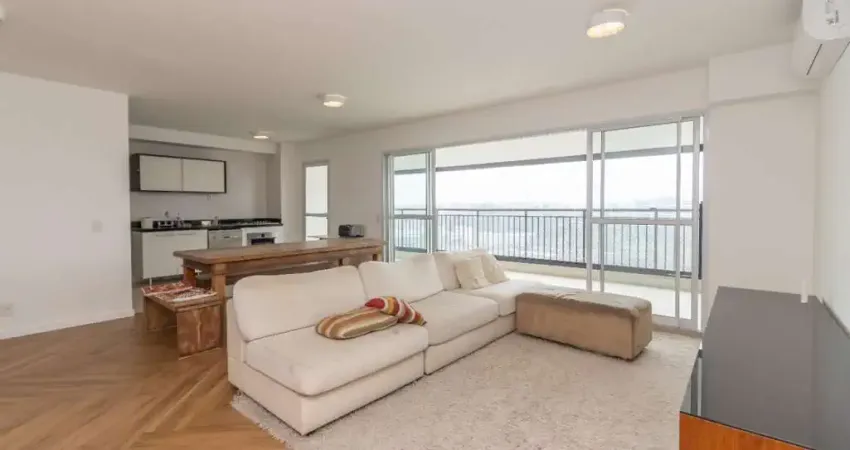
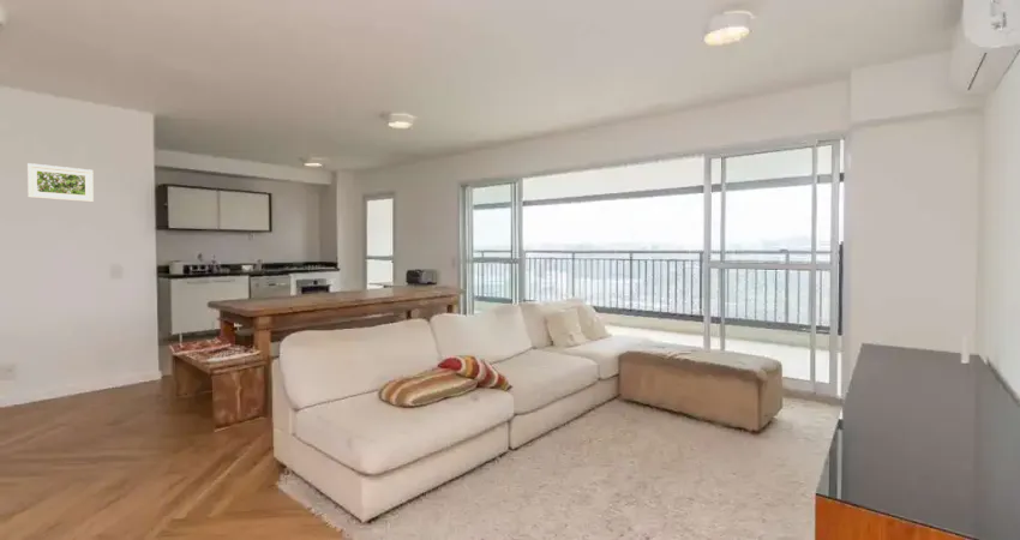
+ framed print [26,162,95,203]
